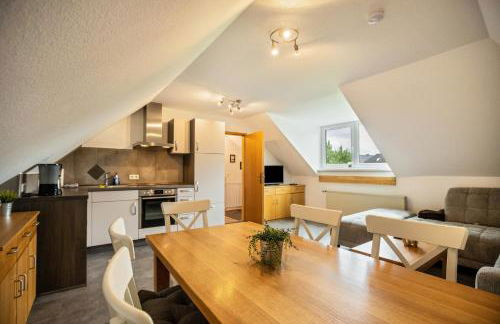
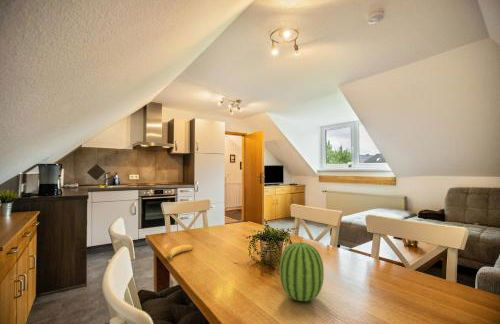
+ banana [167,244,195,262]
+ fruit [279,240,325,302]
